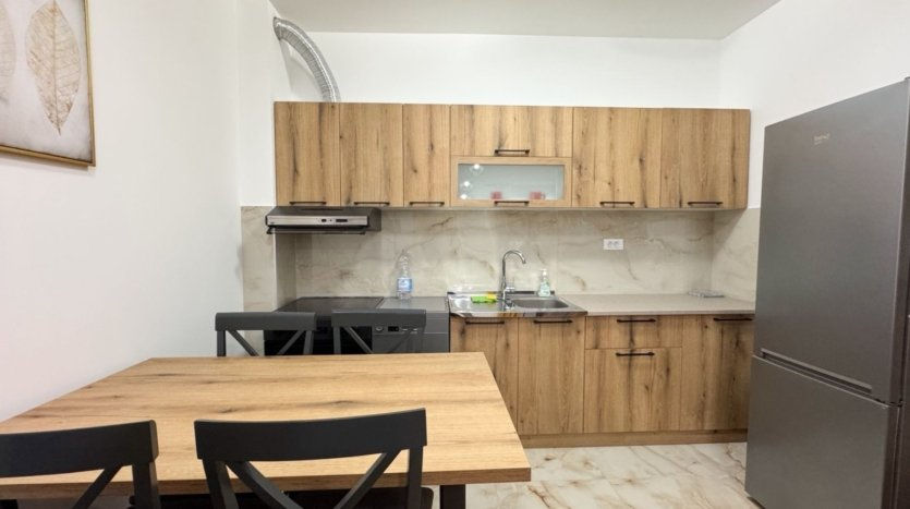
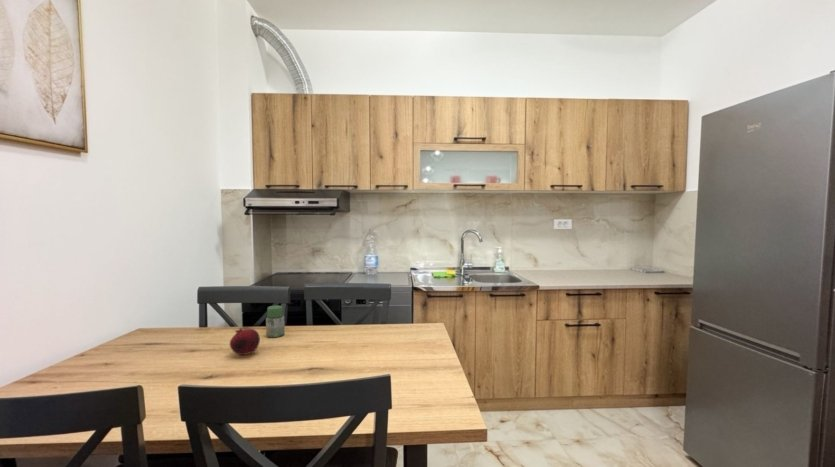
+ fruit [229,327,261,356]
+ jar [265,304,286,338]
